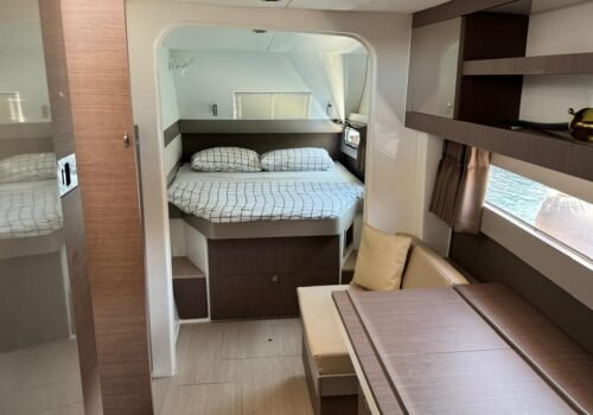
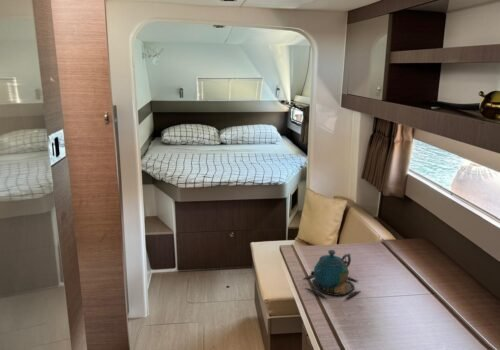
+ teapot [302,249,362,301]
